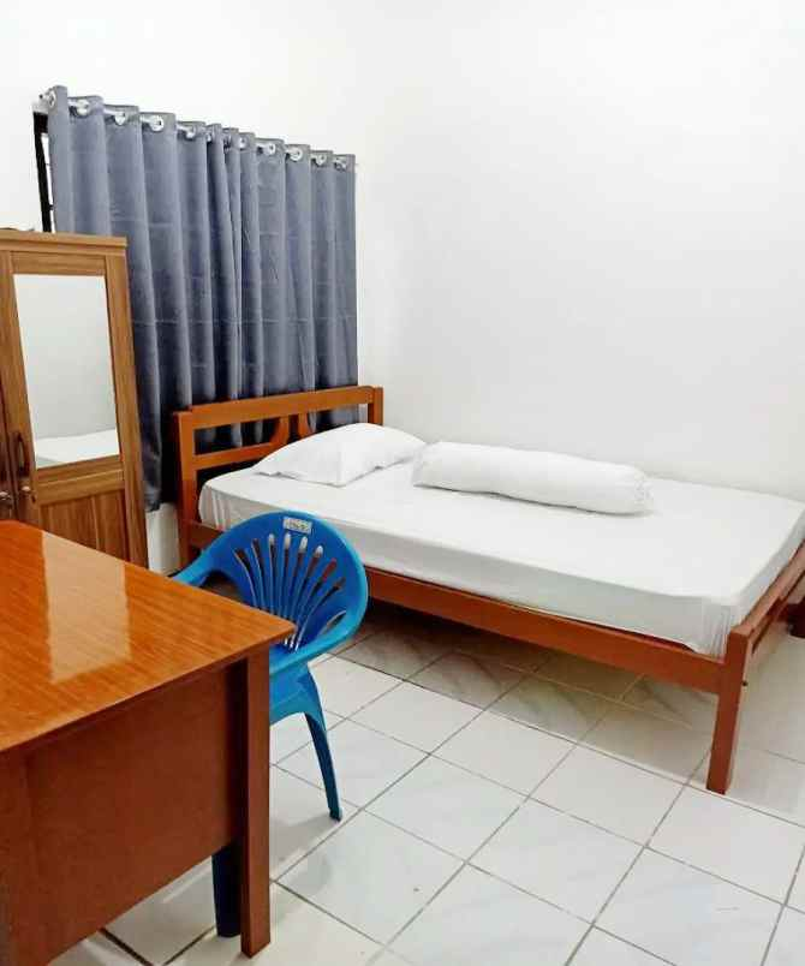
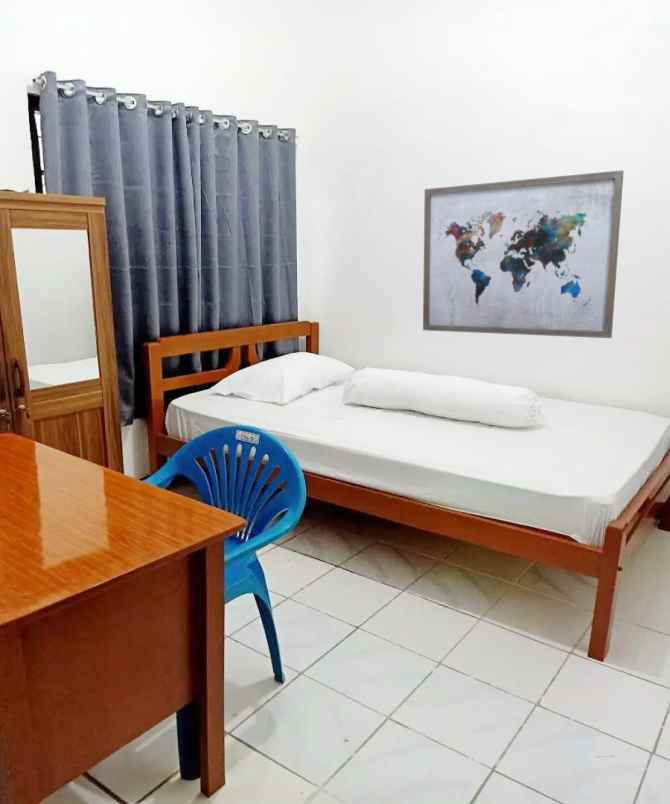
+ wall art [422,169,625,339]
